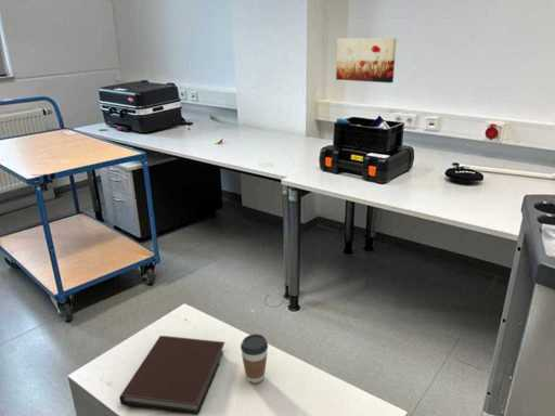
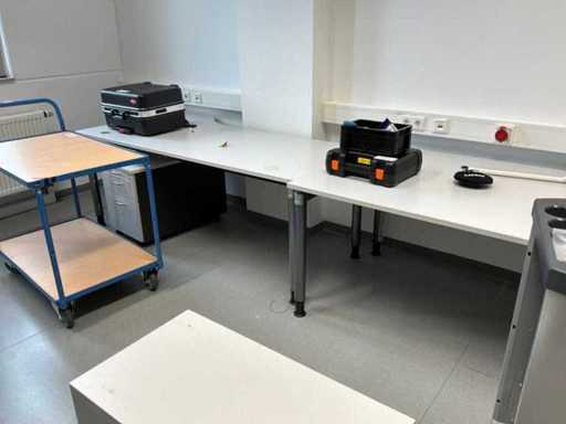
- wall art [335,37,398,84]
- coffee cup [240,333,269,384]
- notebook [118,335,225,416]
